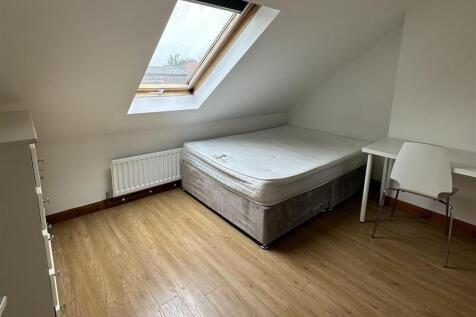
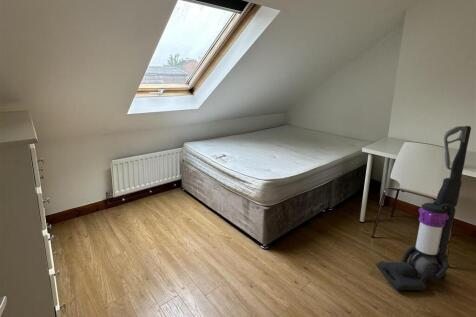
+ vacuum cleaner [376,125,472,291]
